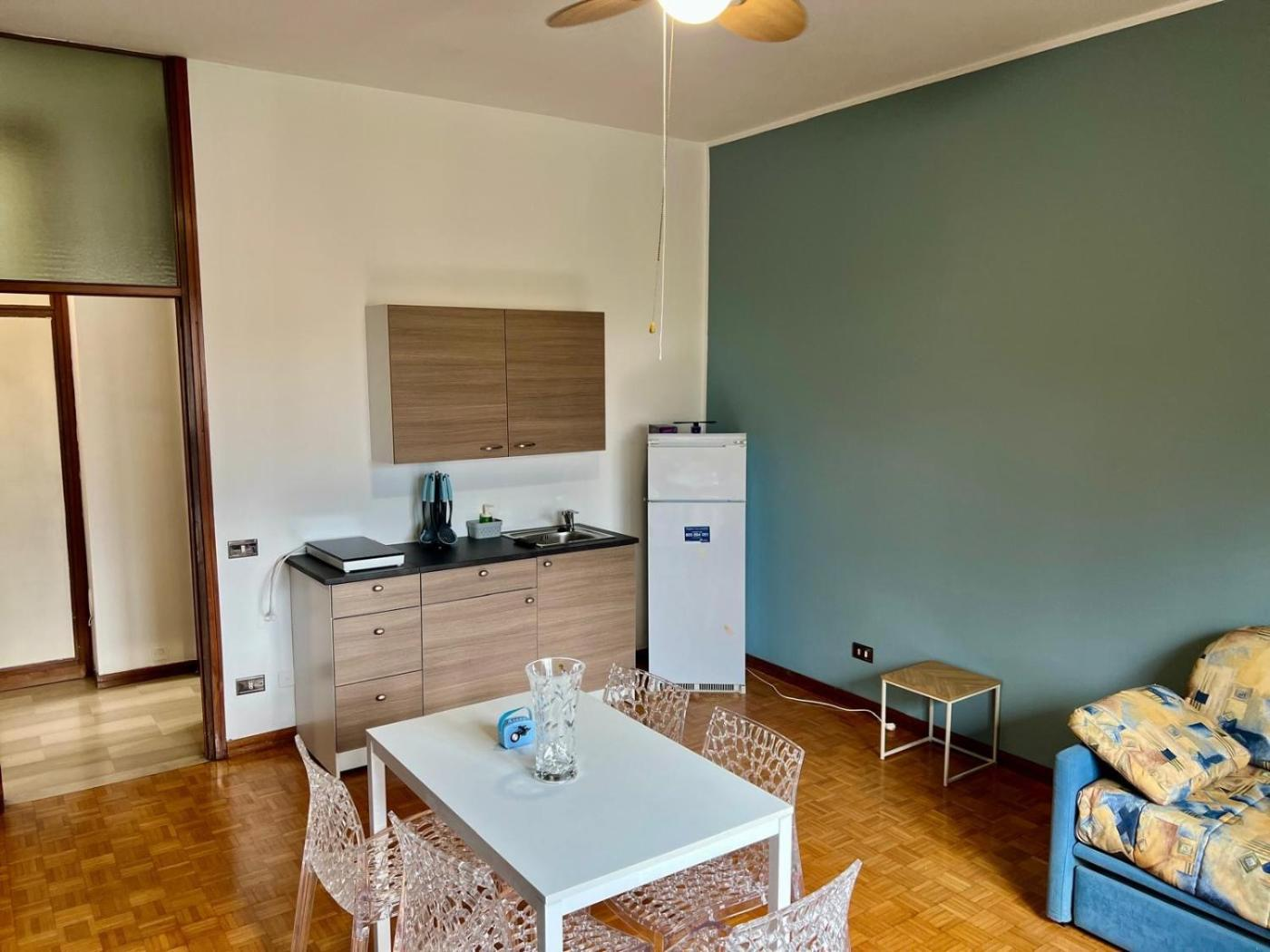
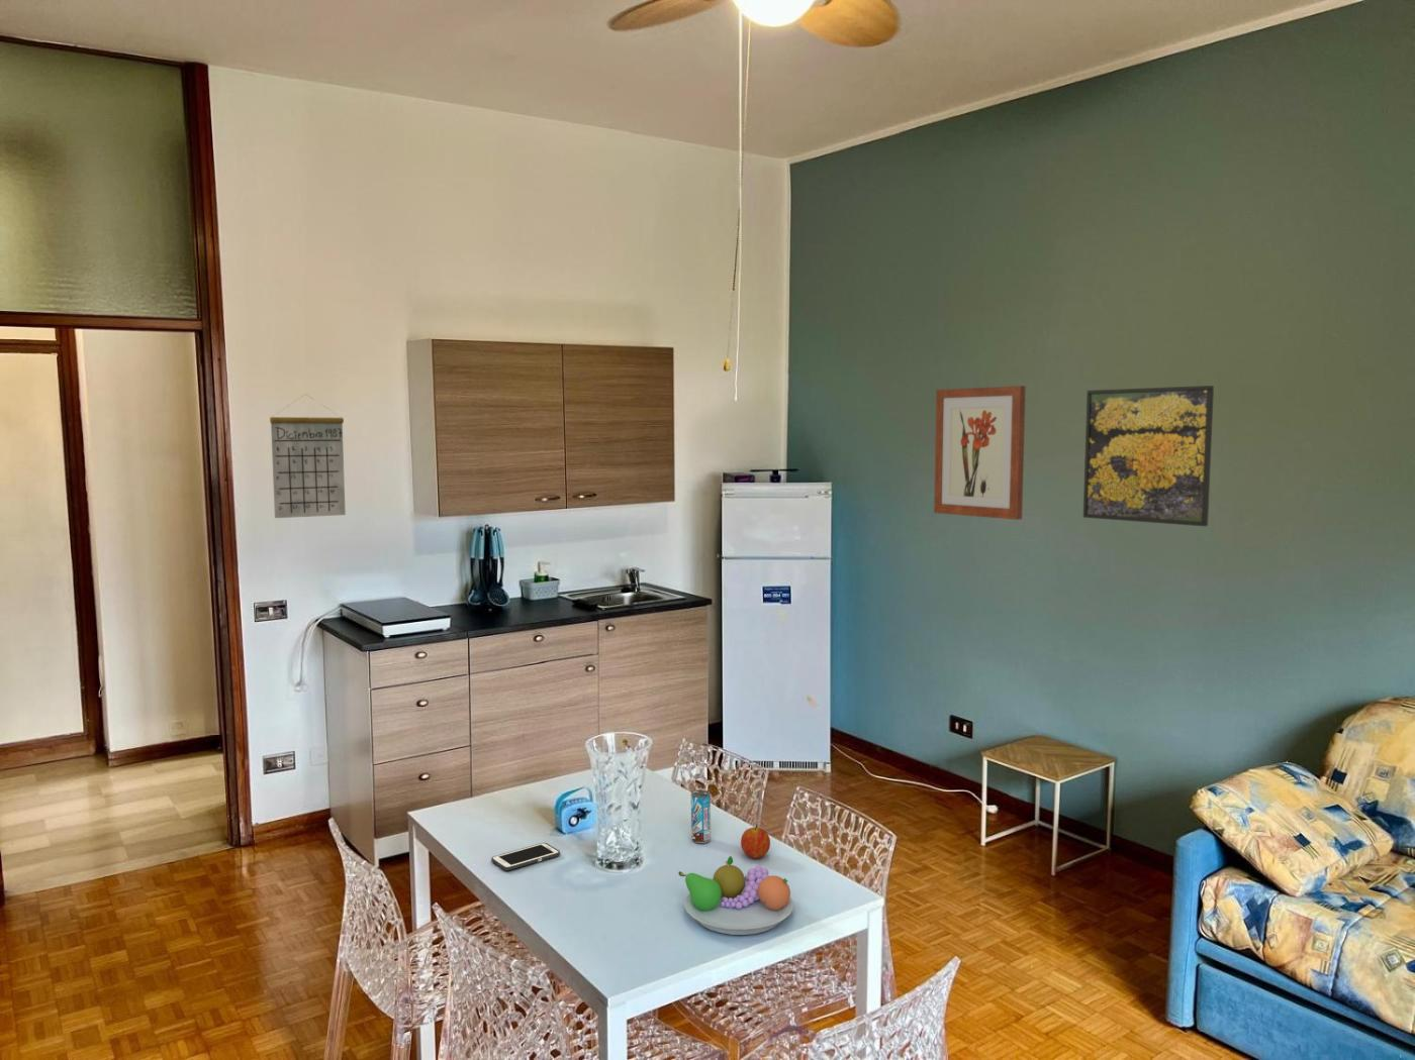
+ cell phone [490,842,560,871]
+ wall art [933,384,1027,521]
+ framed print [1083,384,1214,527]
+ fruit bowl [677,855,794,935]
+ calendar [269,393,347,519]
+ fruit [740,824,771,860]
+ beverage can [691,788,712,844]
